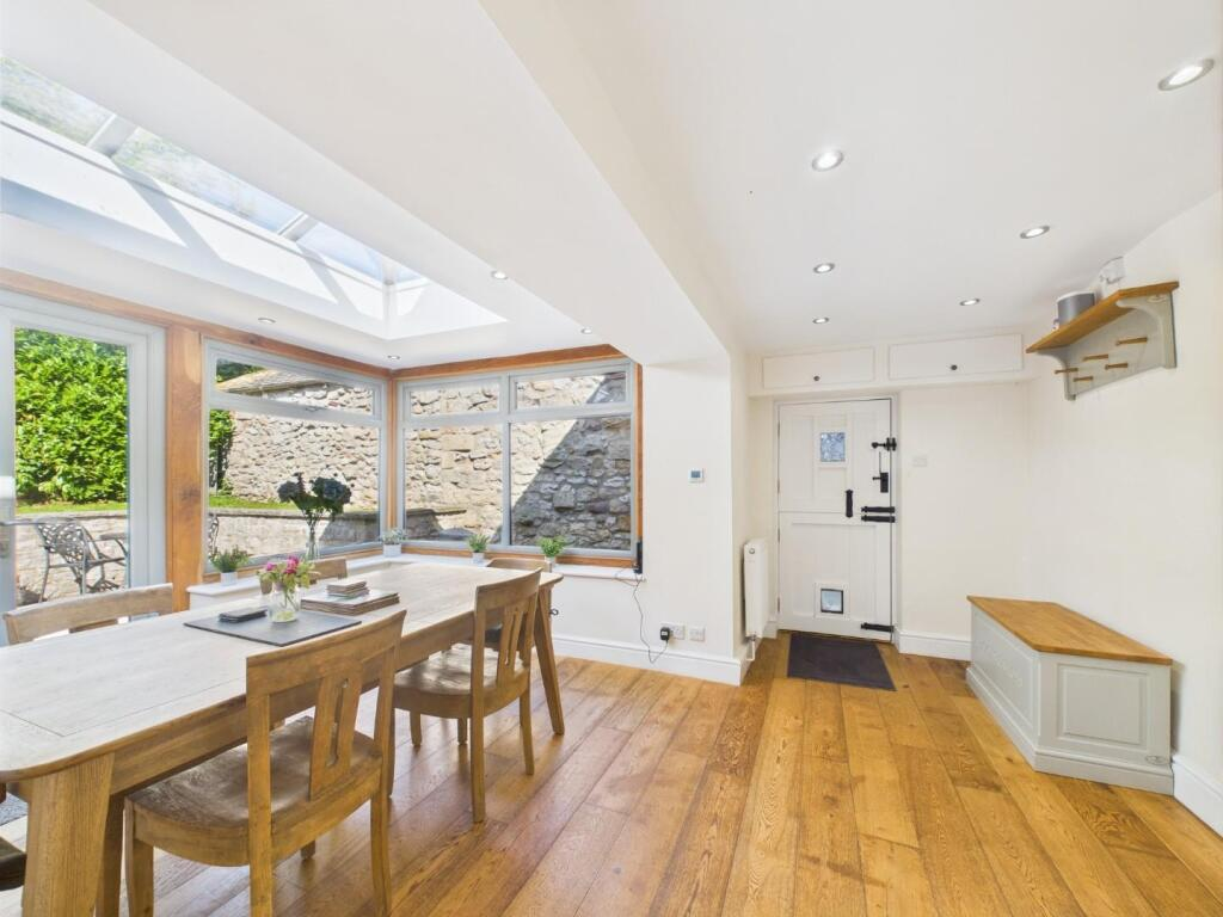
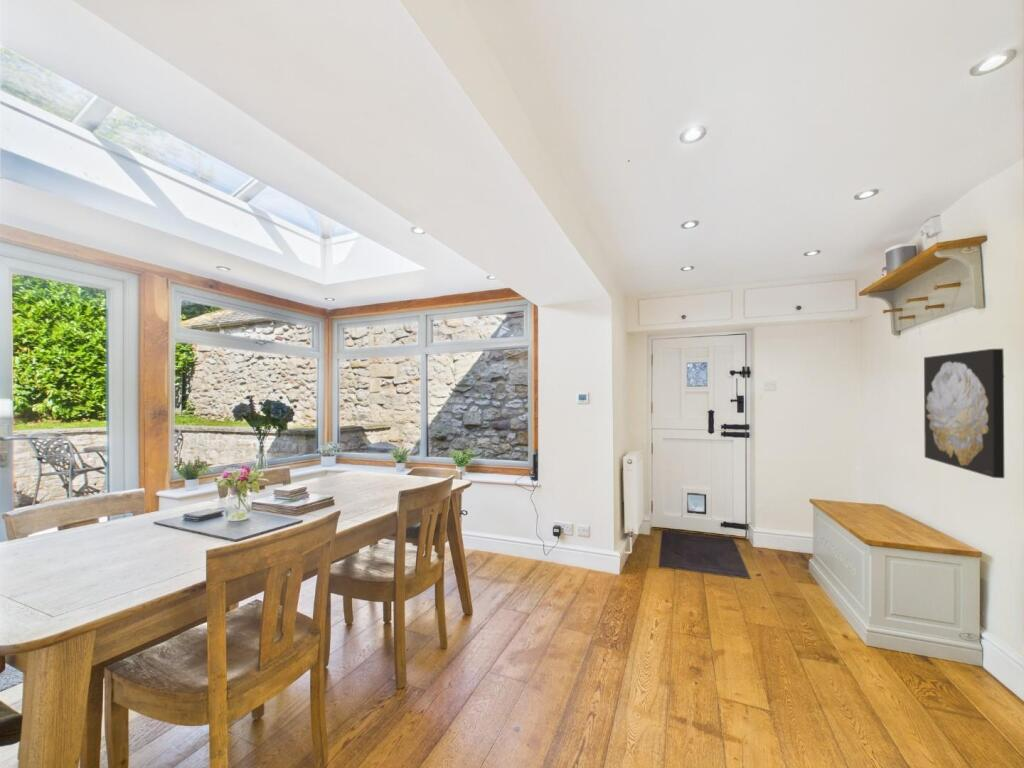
+ wall art [923,348,1005,479]
